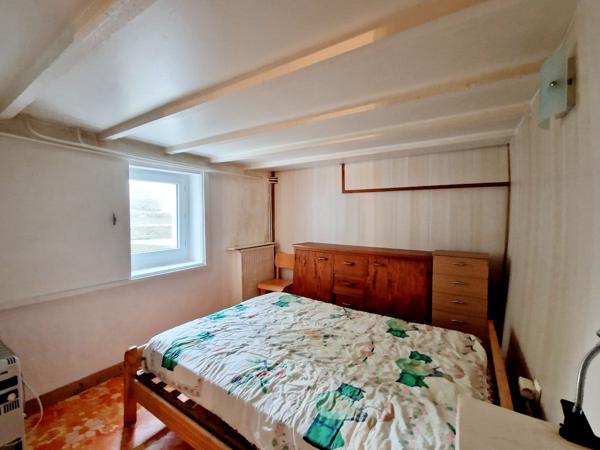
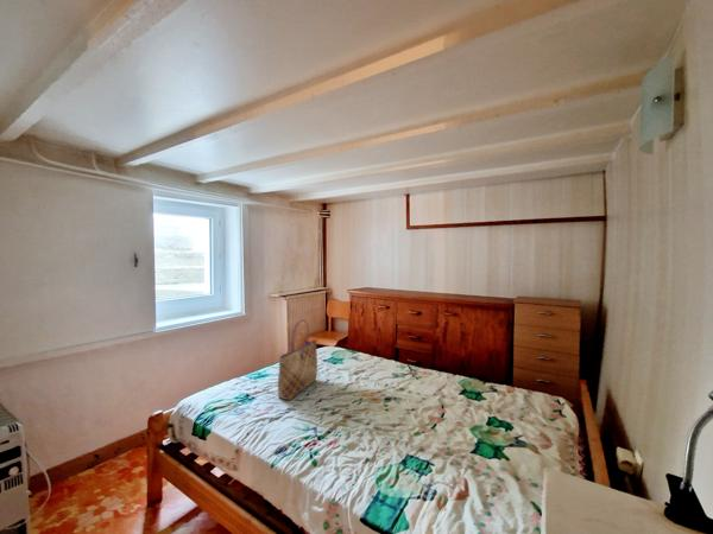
+ tote bag [277,318,318,401]
